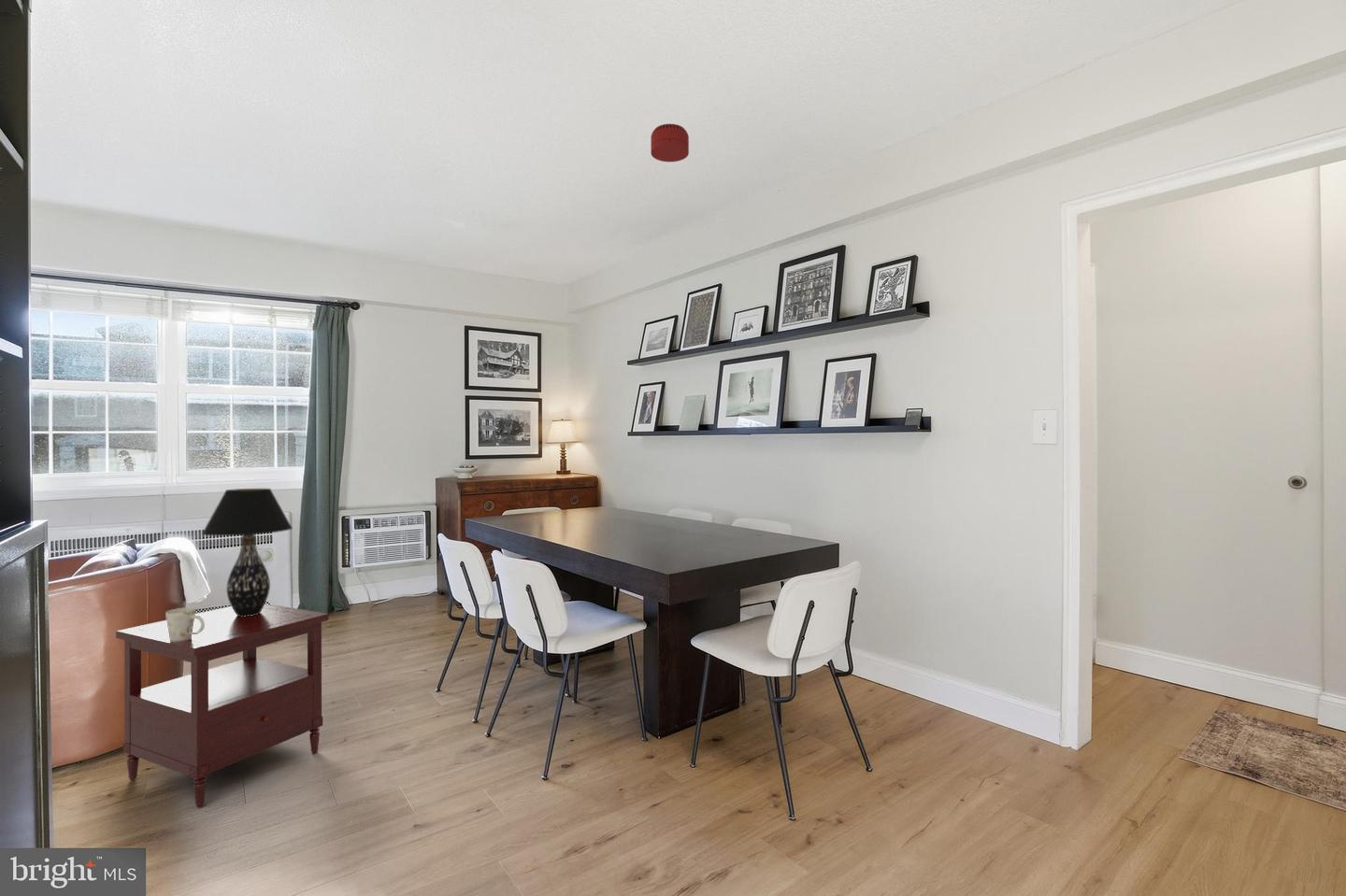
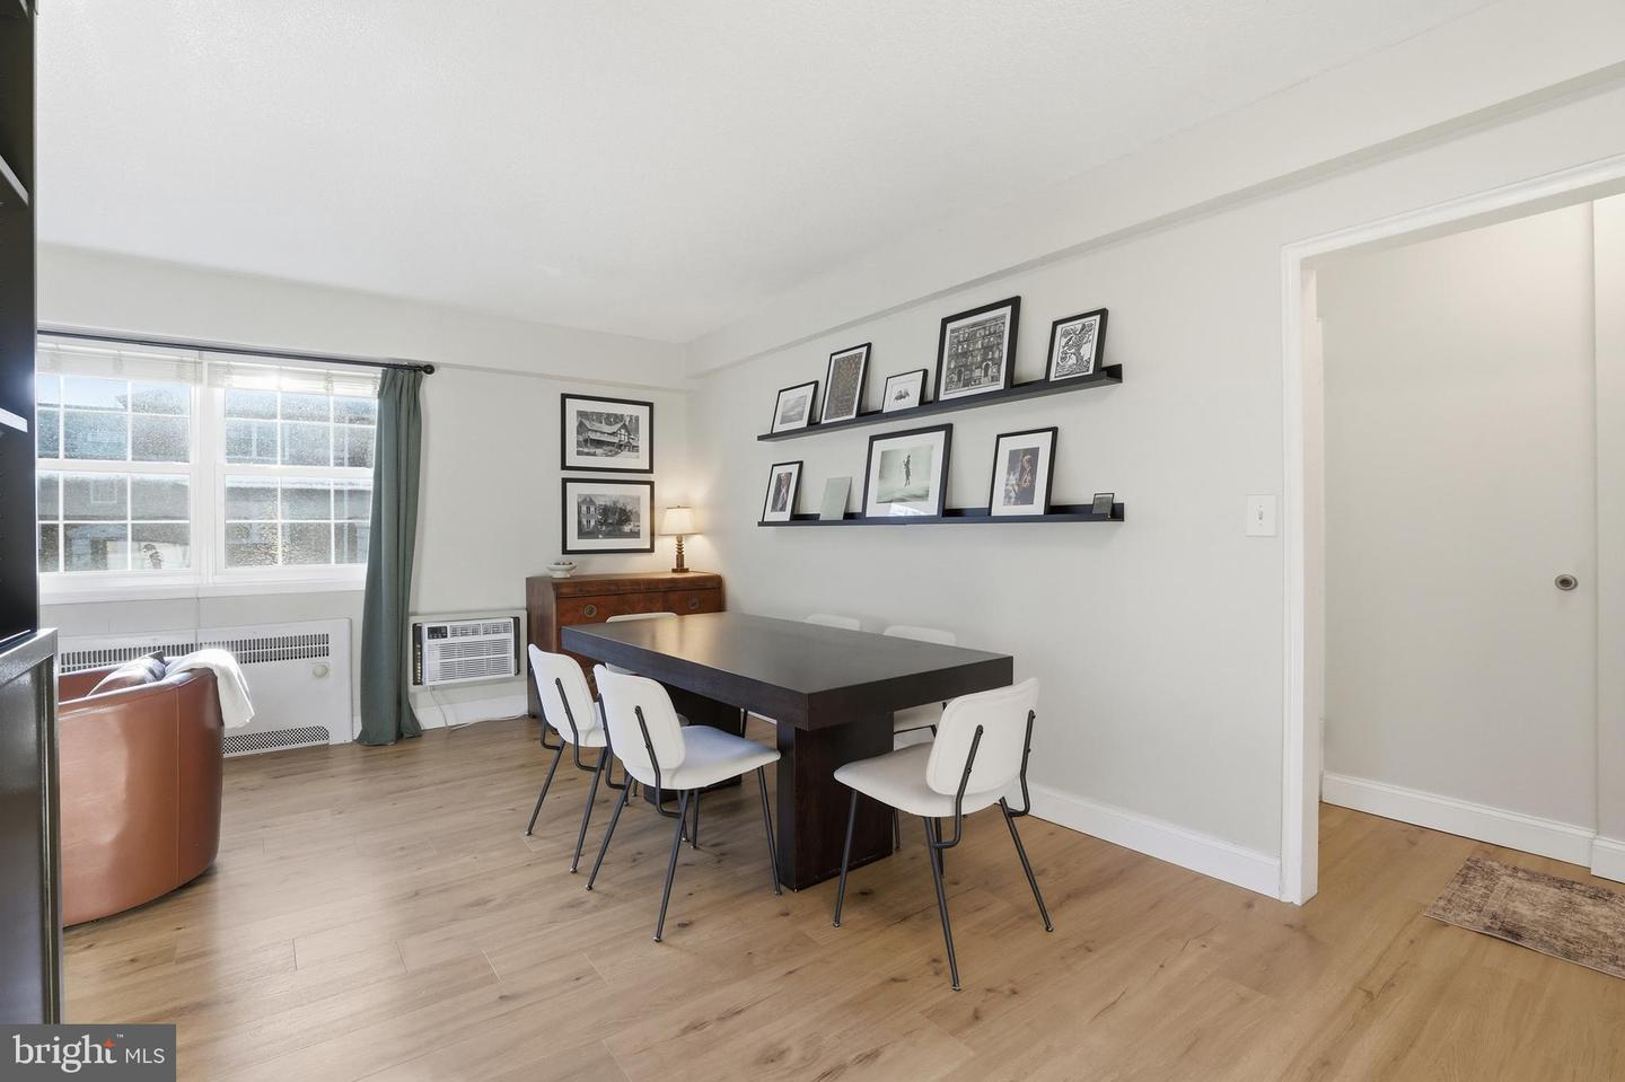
- smoke detector [650,123,690,163]
- mug [165,606,205,642]
- side table [115,603,330,808]
- table lamp [201,488,294,617]
